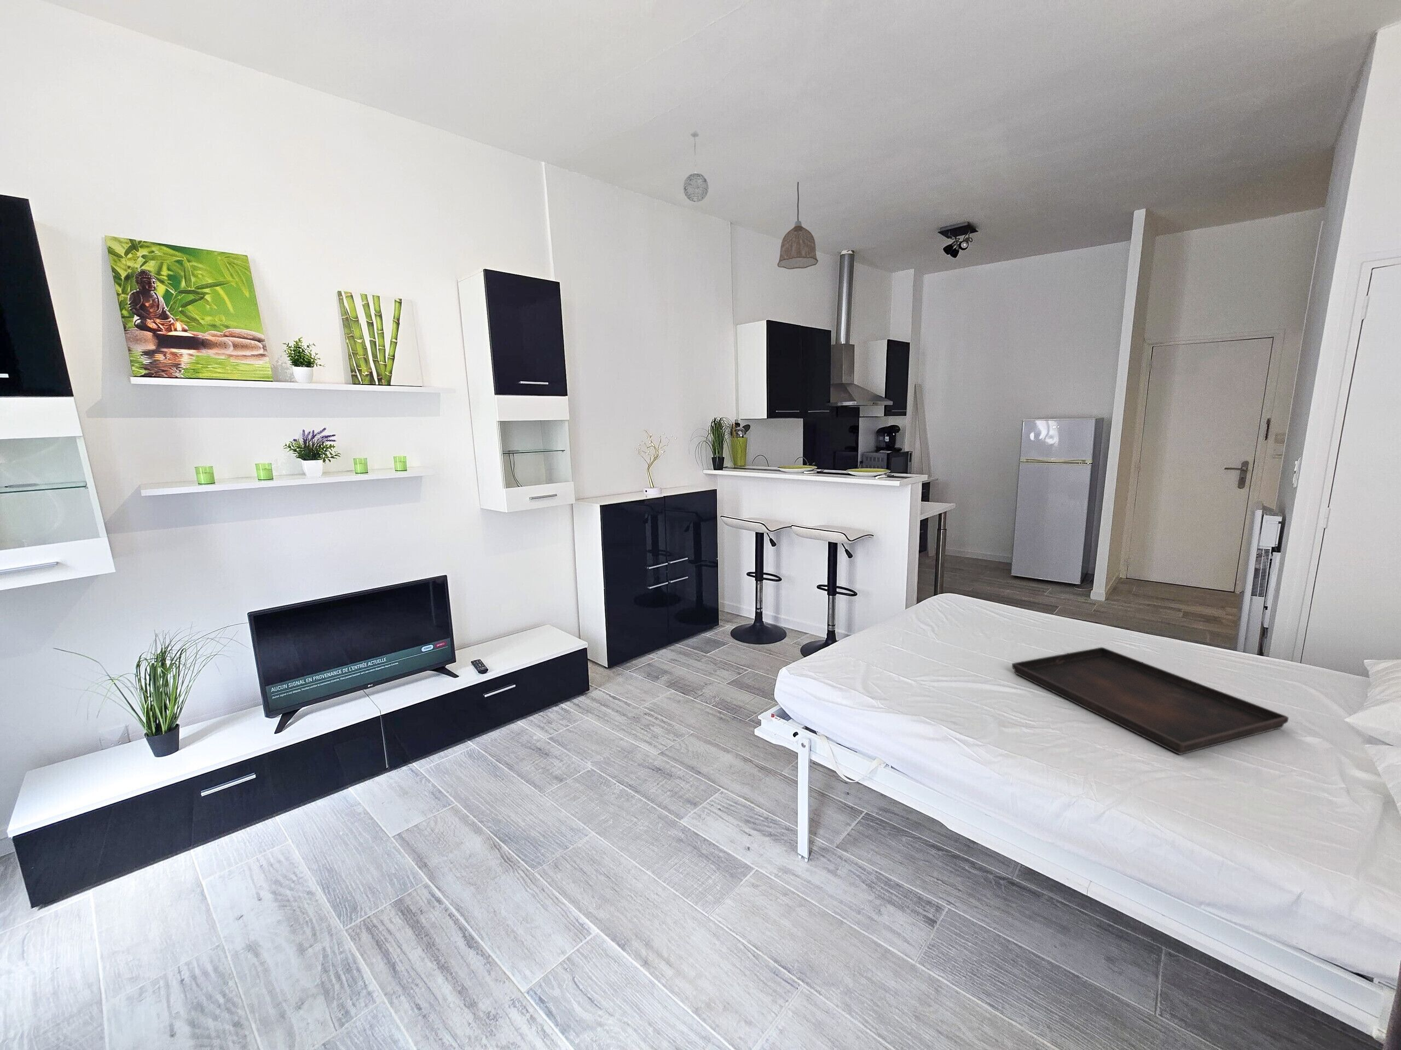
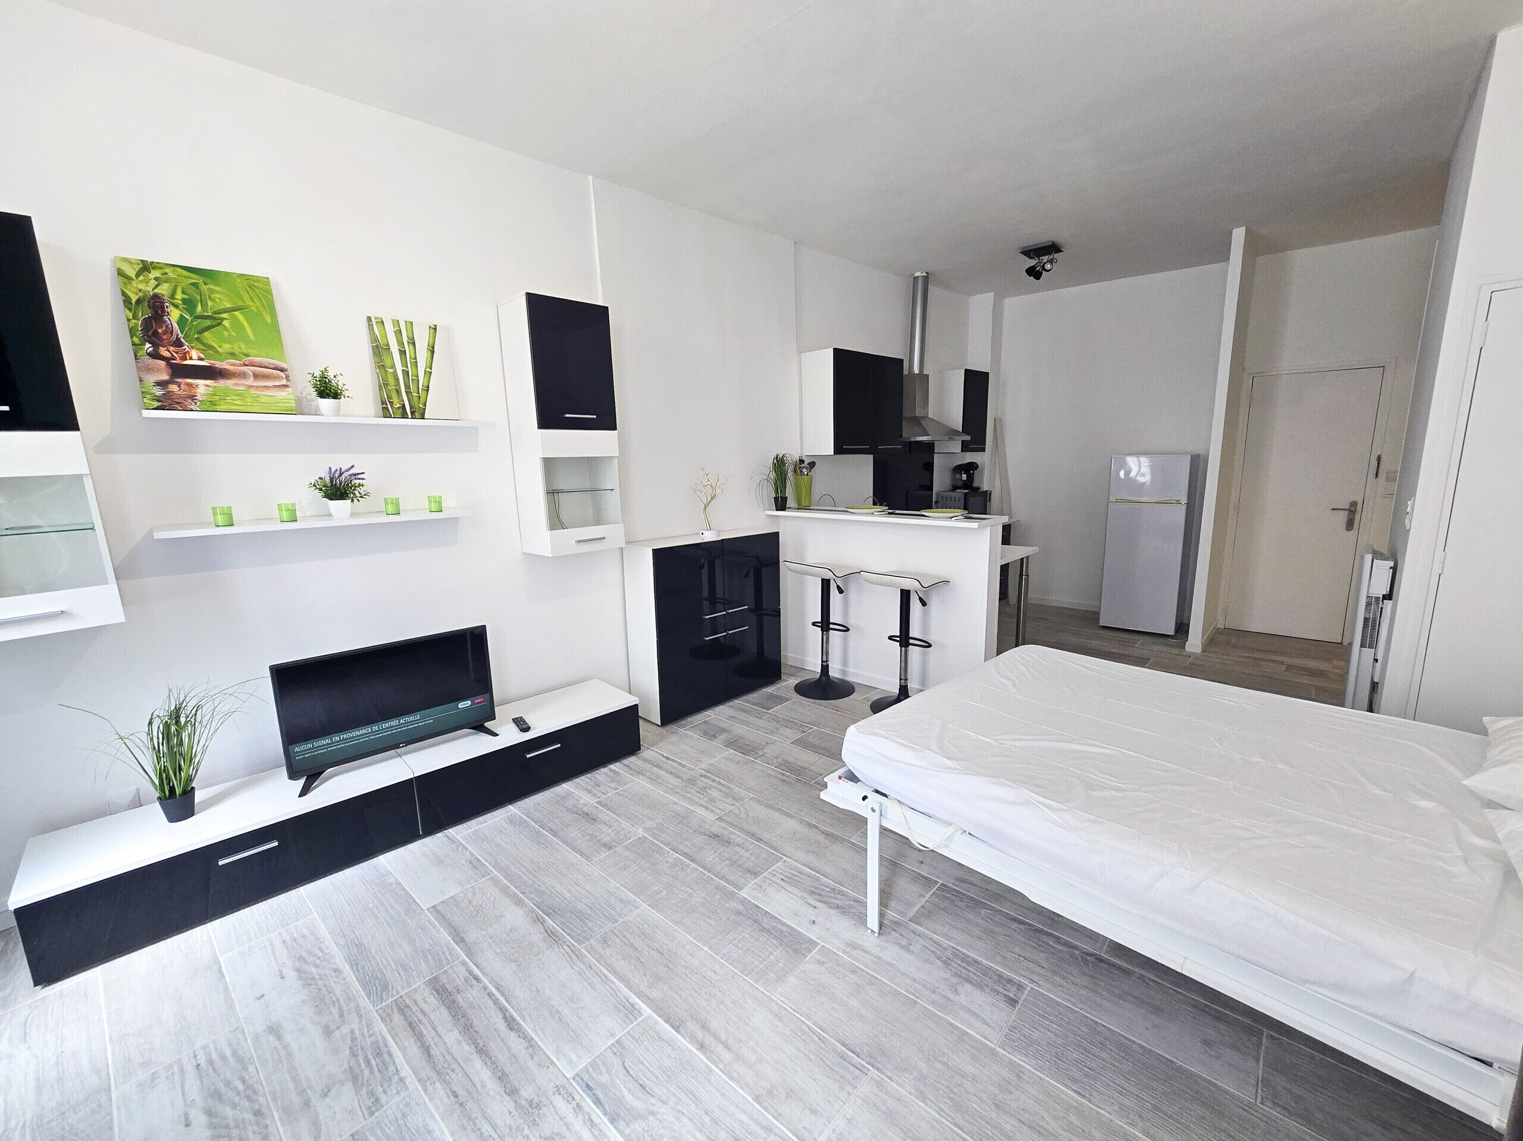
- pendant light [683,130,709,202]
- serving tray [1012,646,1290,756]
- pendant lamp [777,182,819,269]
